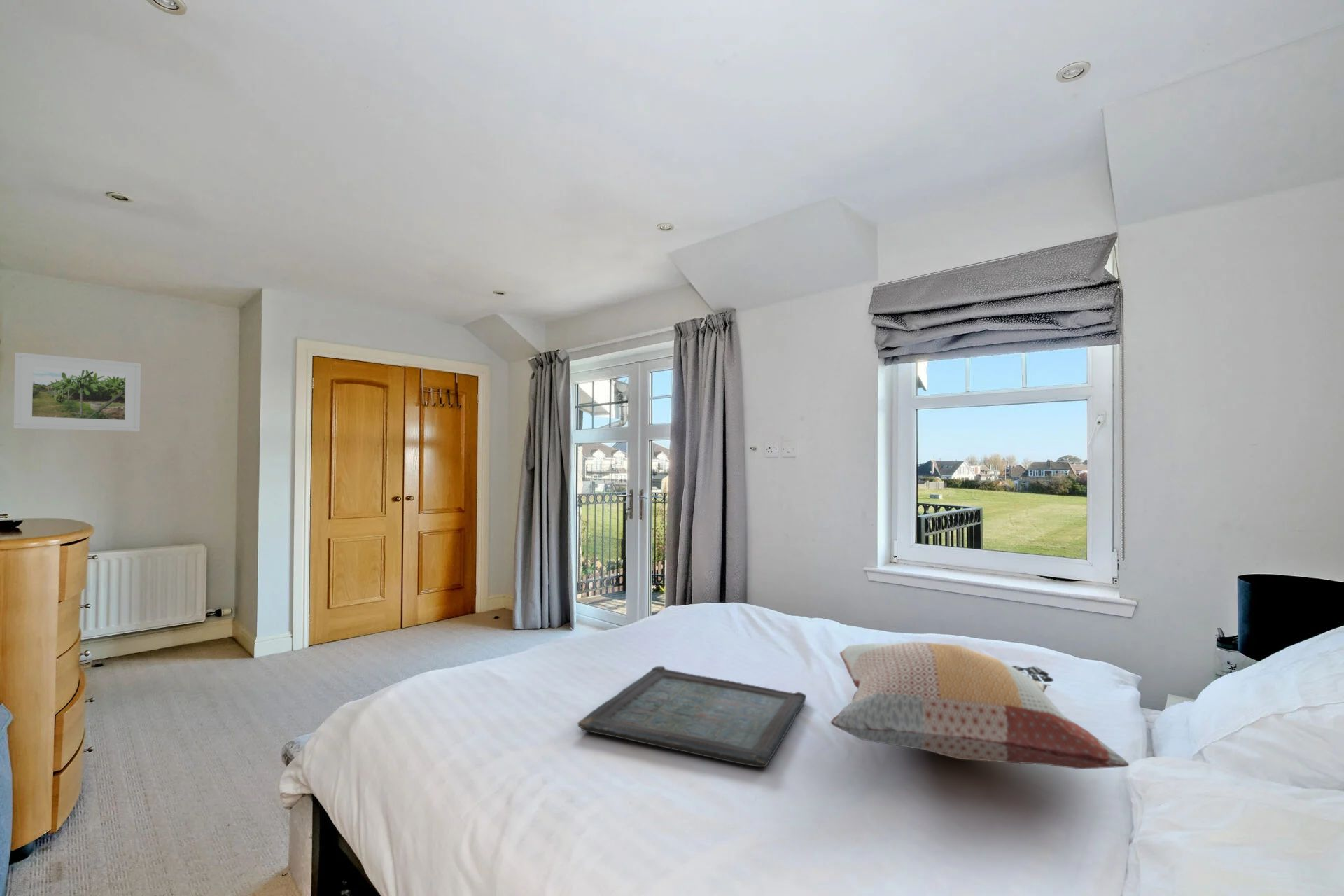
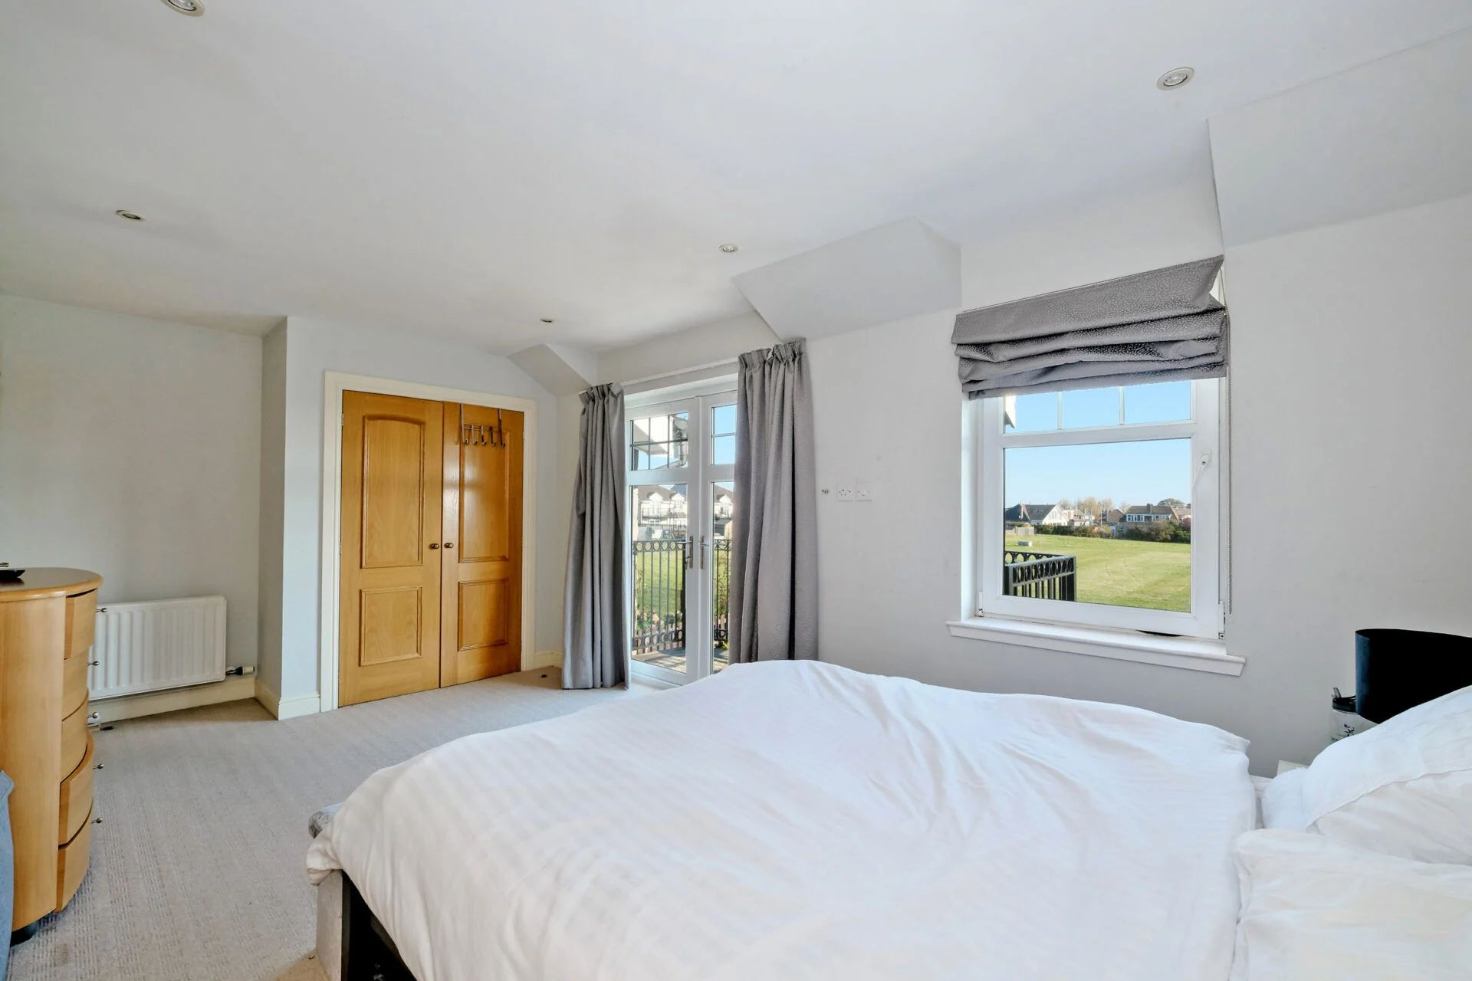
- serving tray [577,666,807,768]
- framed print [13,352,141,432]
- decorative pillow [830,641,1130,770]
